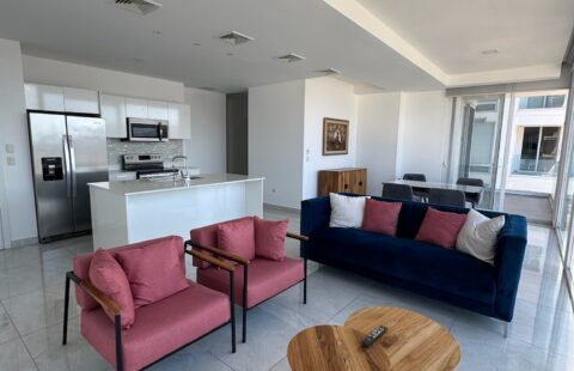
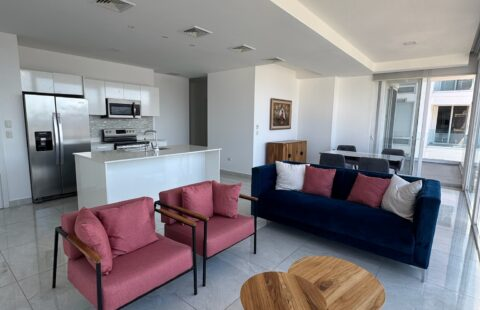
- remote control [360,324,389,348]
